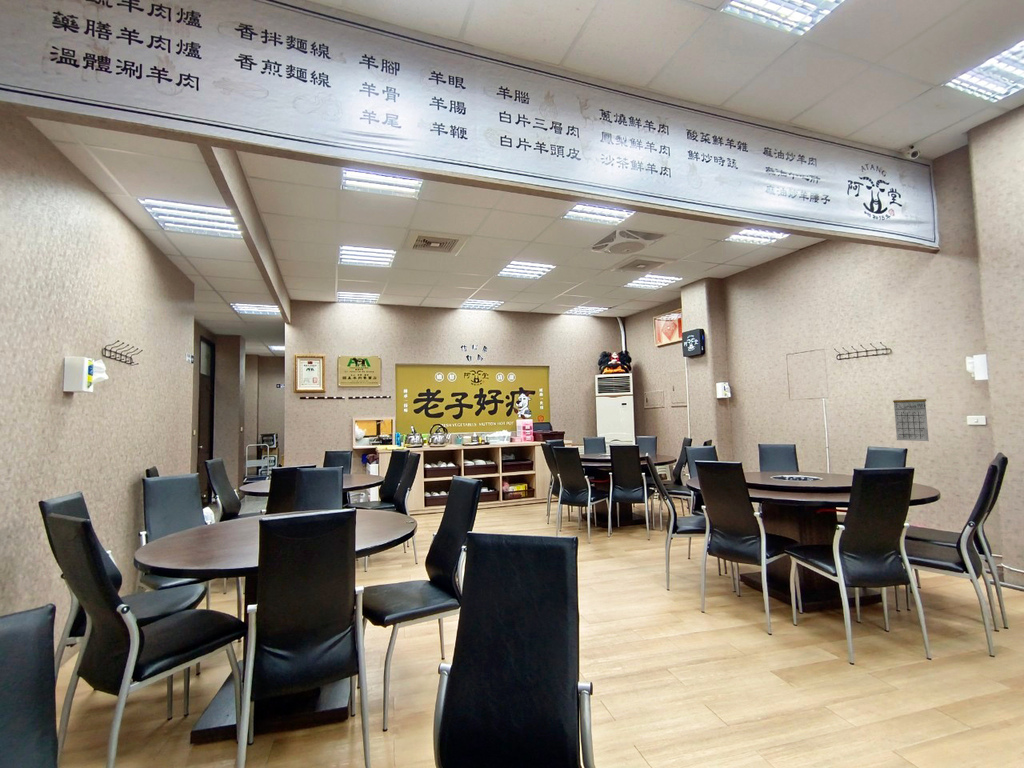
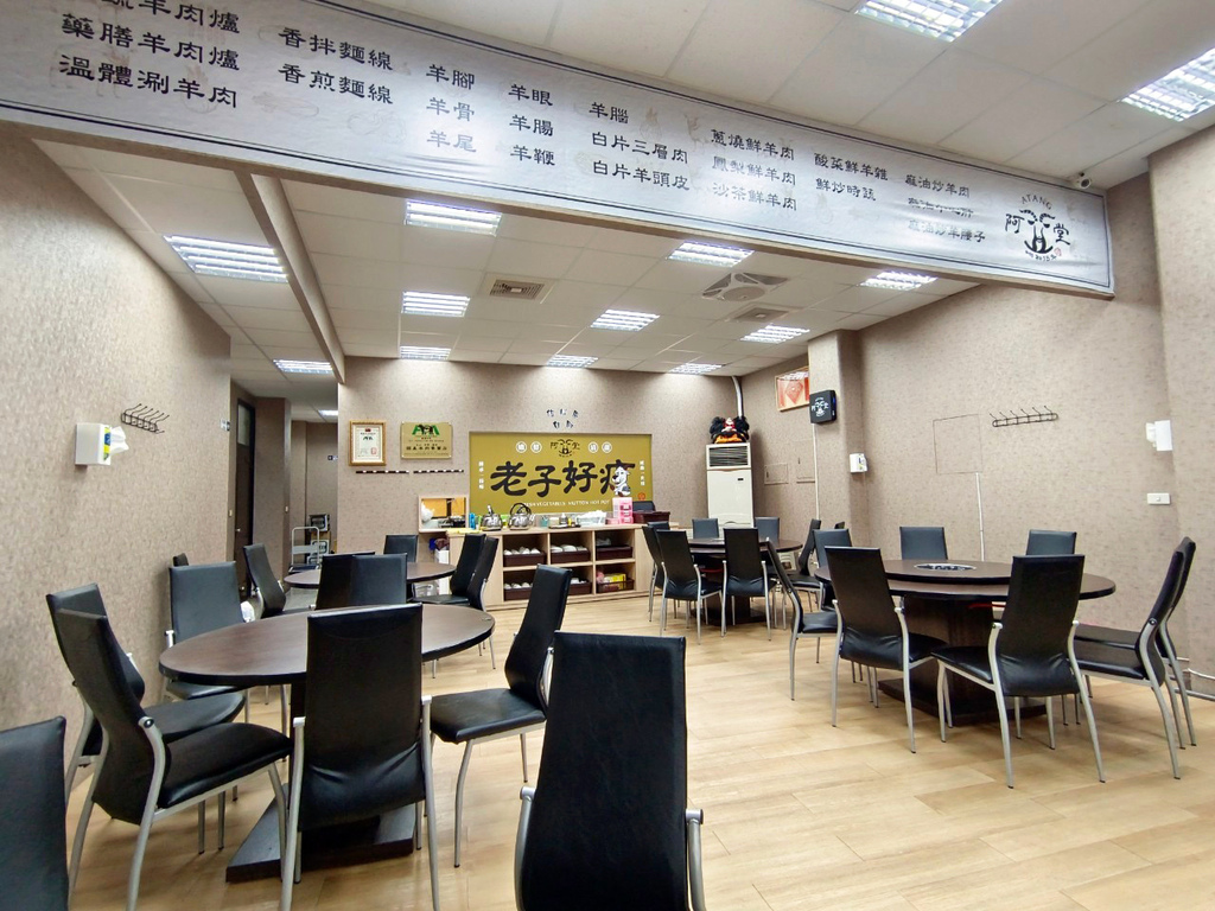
- calendar [892,390,930,442]
